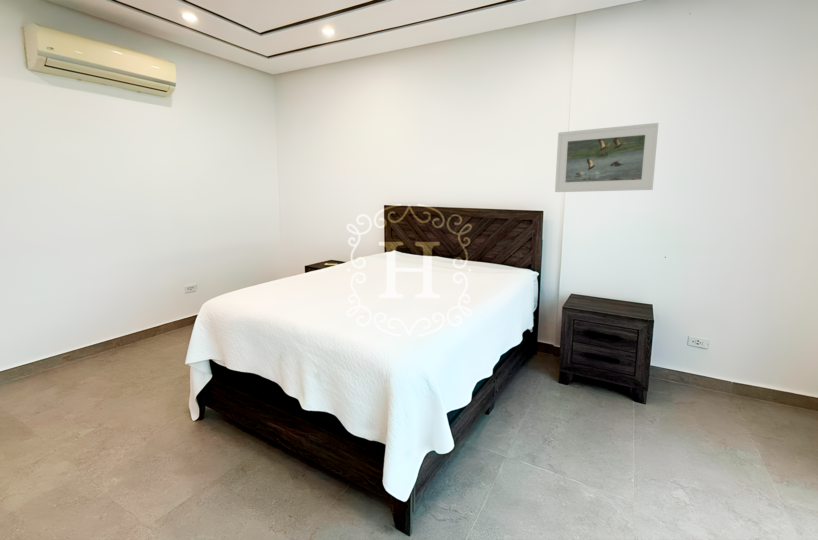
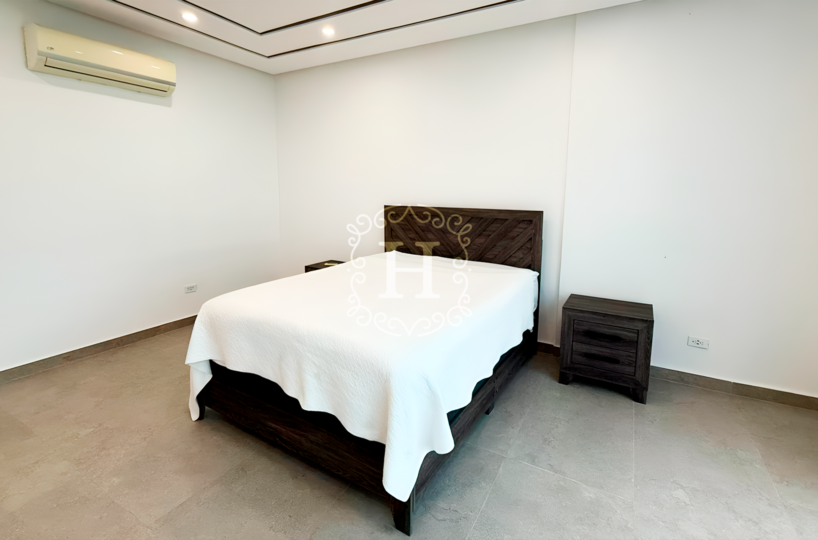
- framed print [554,122,659,193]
